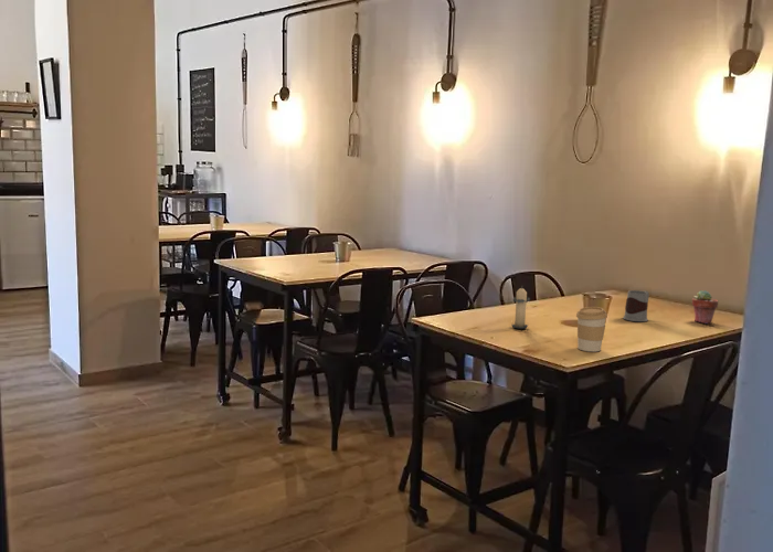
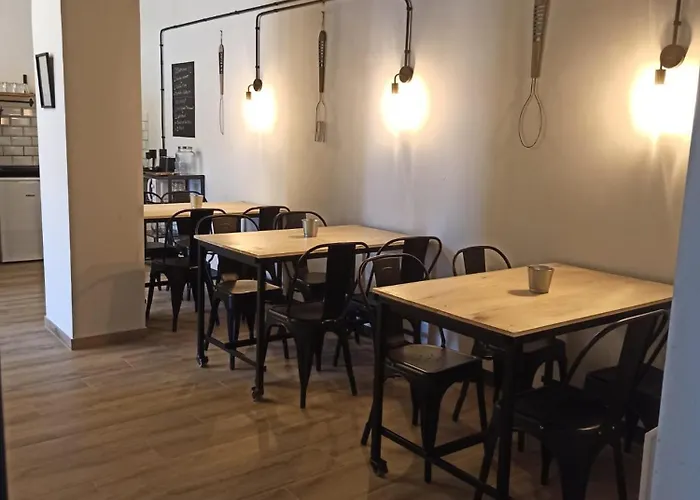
- candle [510,286,531,330]
- potted succulent [691,289,719,325]
- coffee cup [575,306,608,352]
- mug [622,289,650,322]
